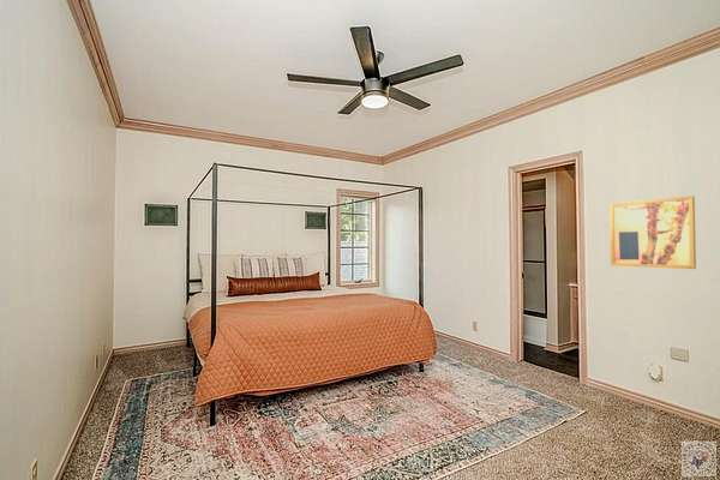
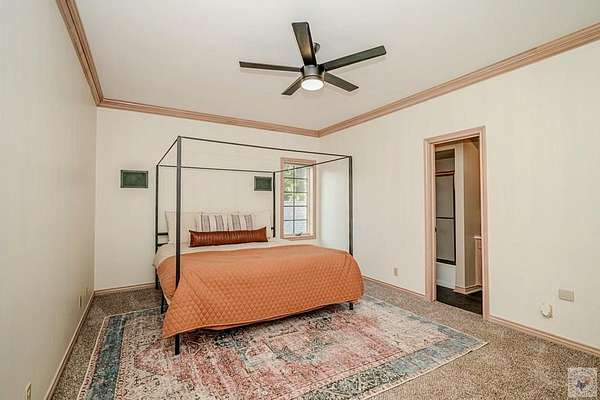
- wall art [608,196,697,270]
